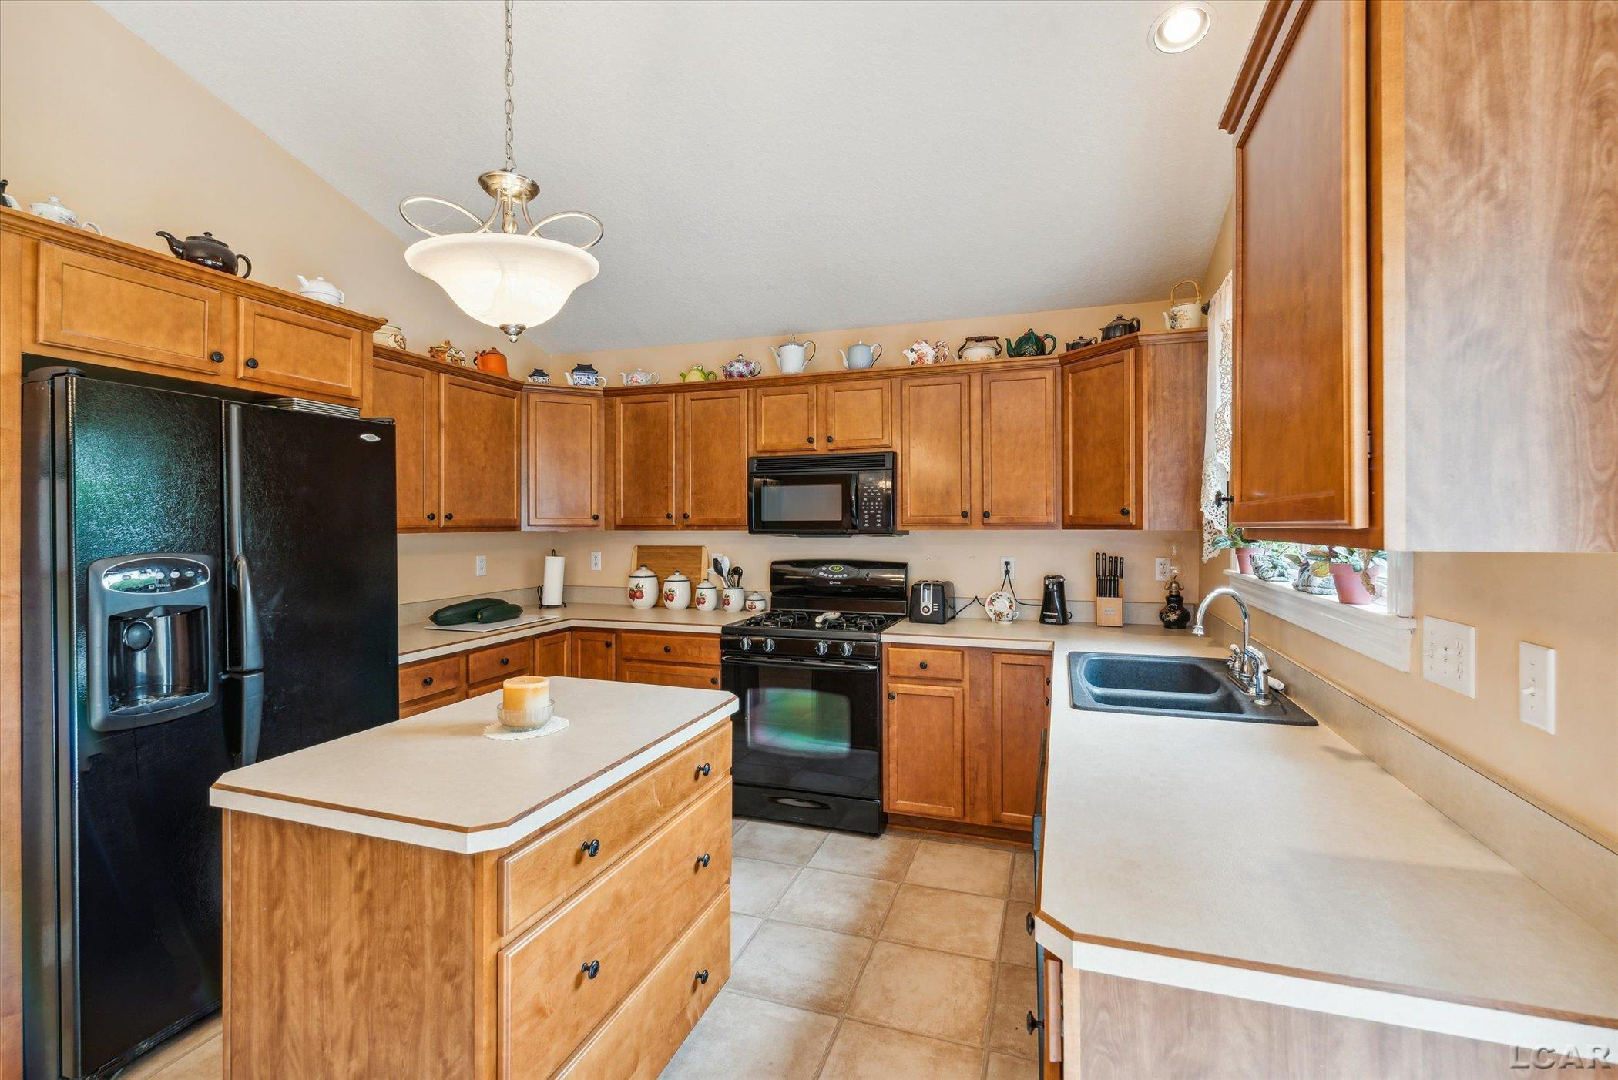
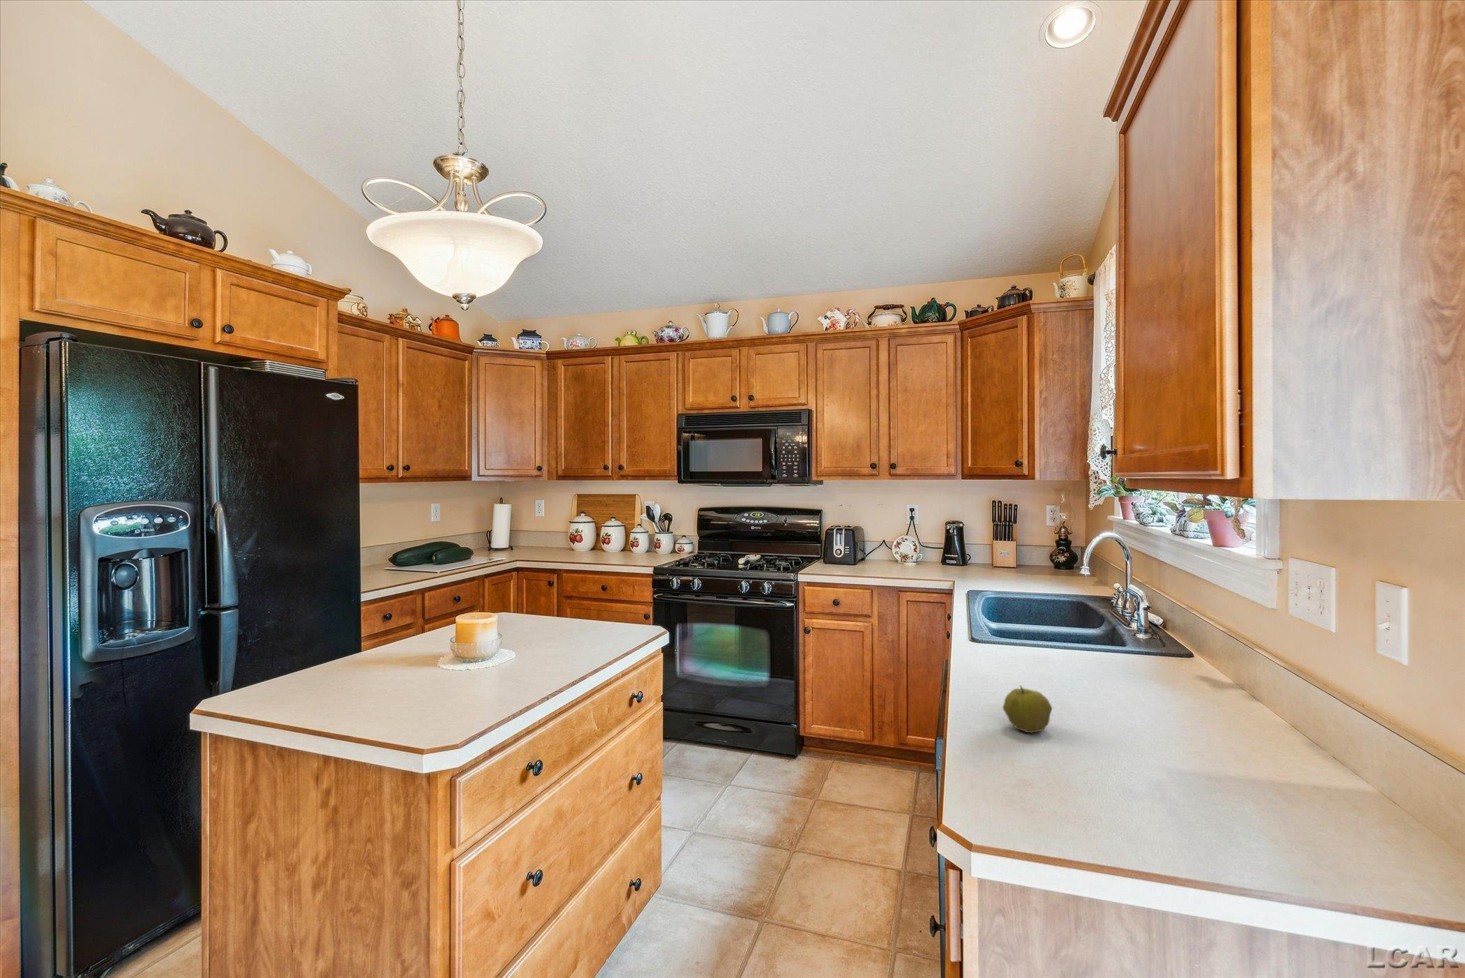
+ apple [1002,685,1052,734]
